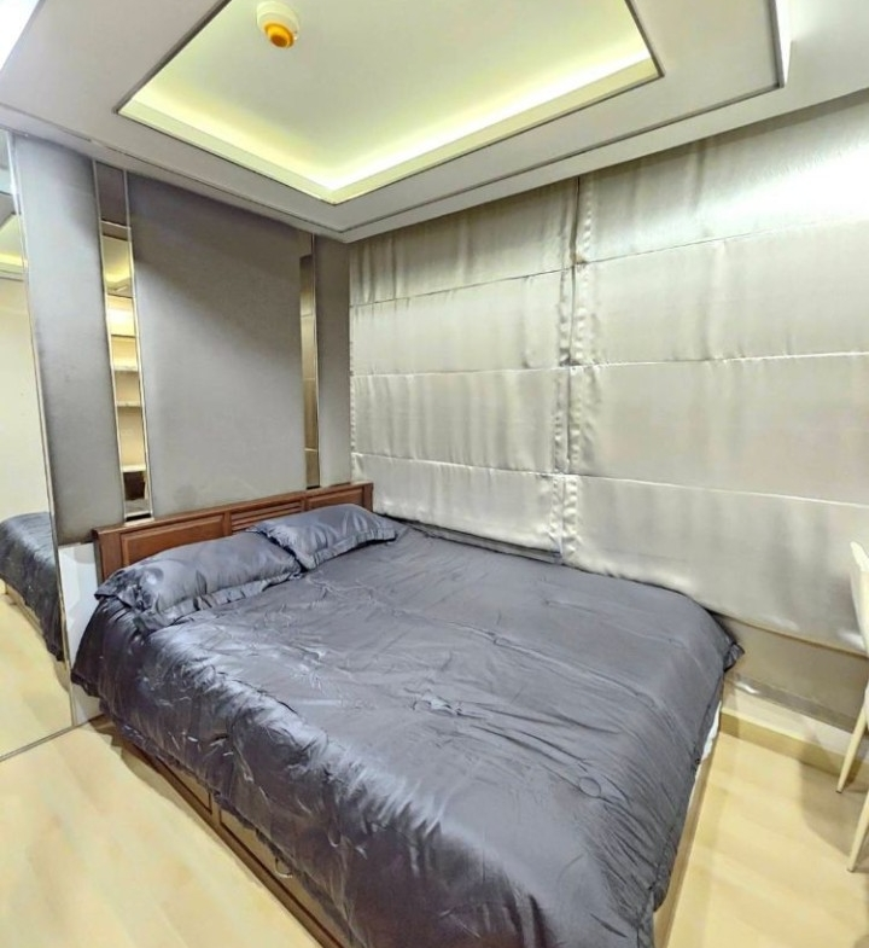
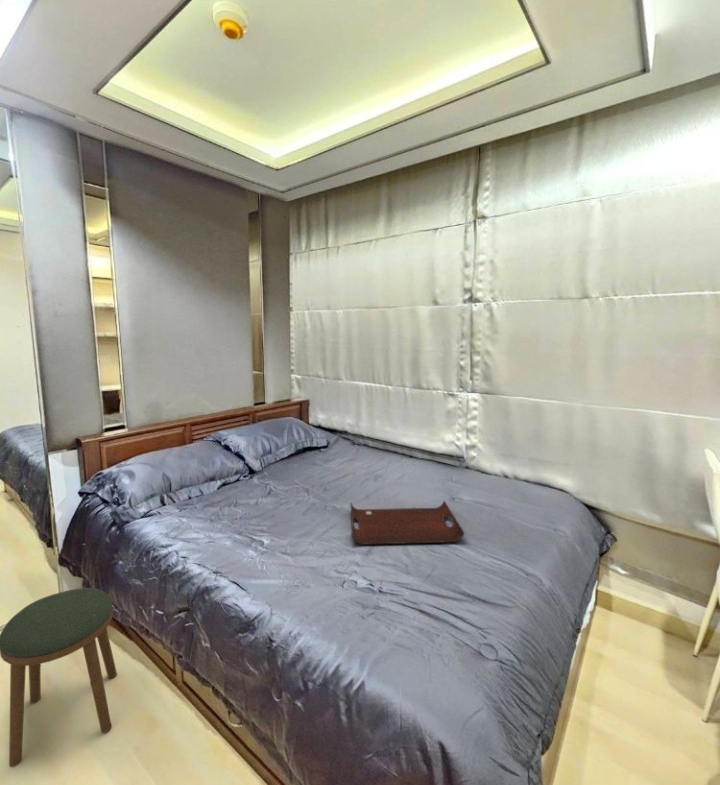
+ stool [0,587,118,768]
+ serving tray [349,500,465,546]
